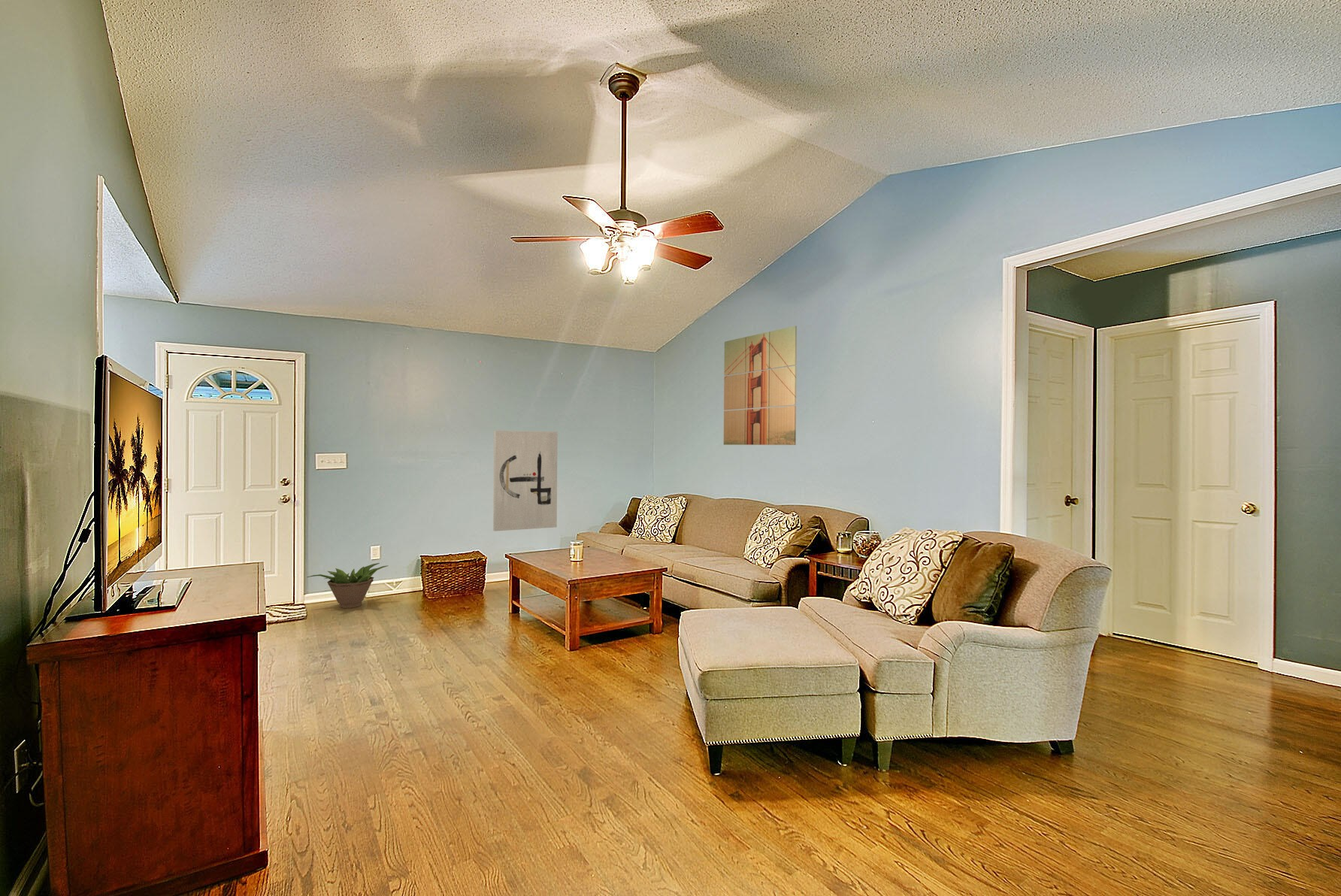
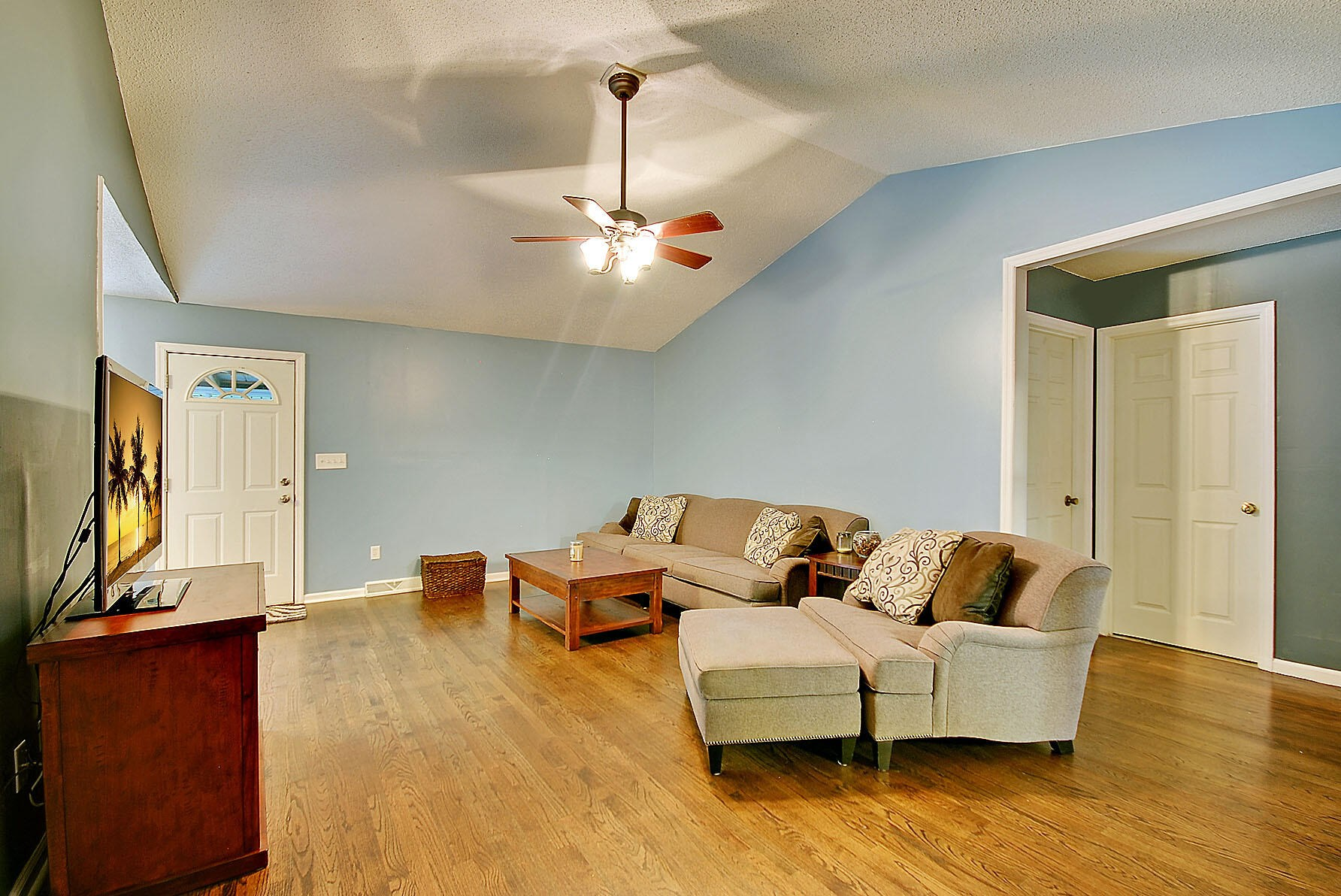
- decorative plant [307,562,389,609]
- wall art [723,325,798,446]
- wall art [492,430,558,532]
